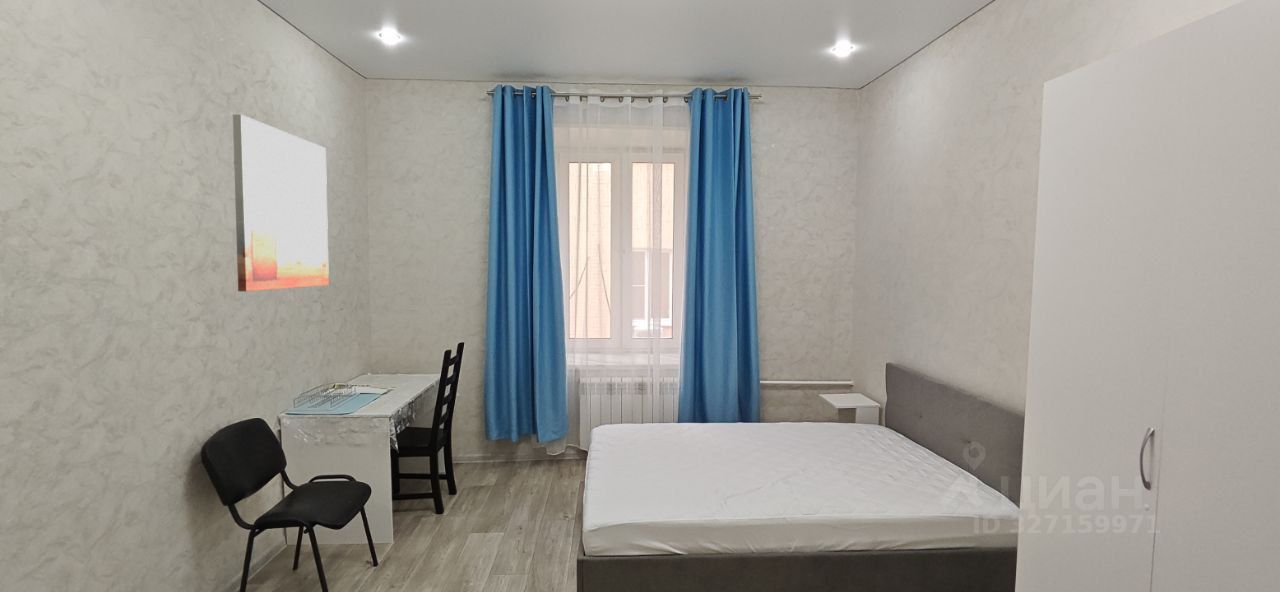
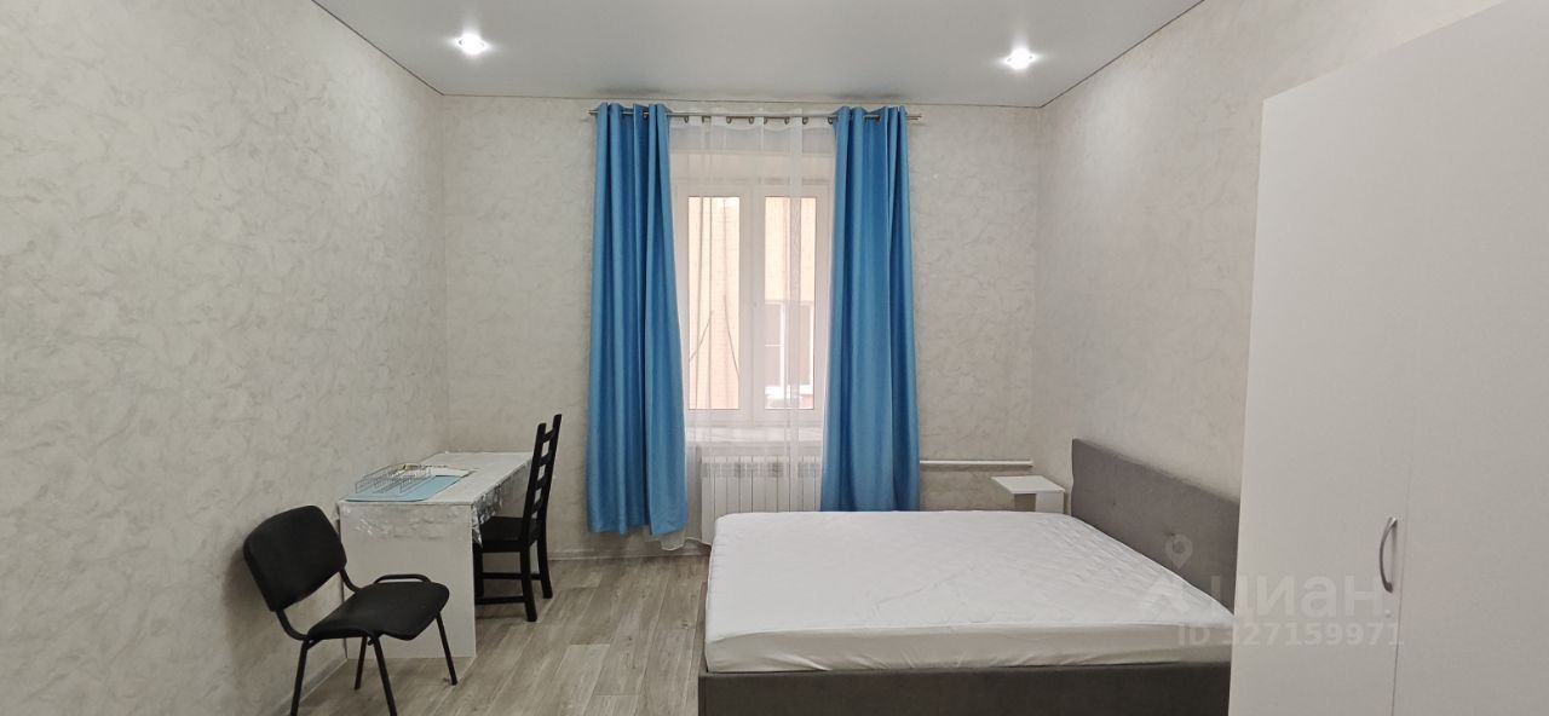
- wall art [232,114,330,292]
